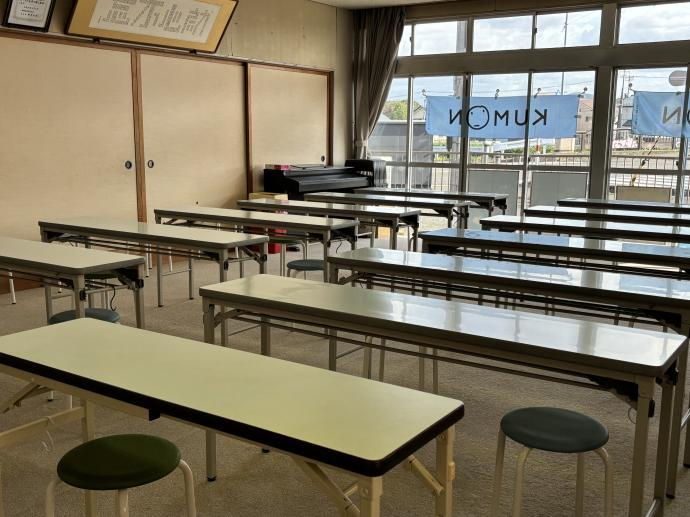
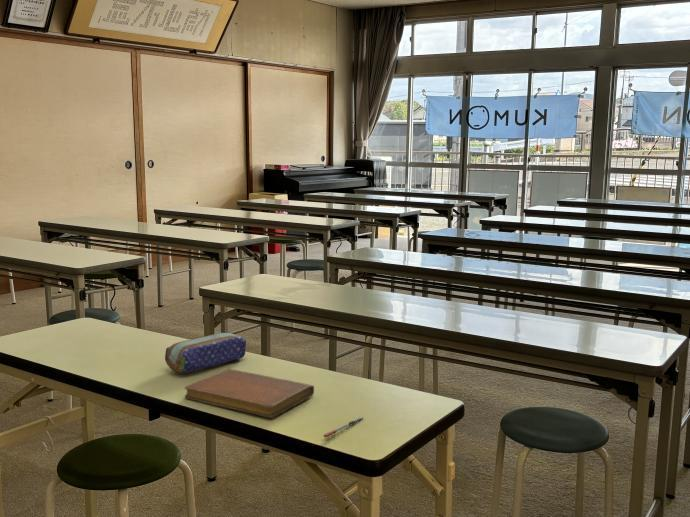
+ notebook [184,368,315,419]
+ pen [322,416,364,439]
+ pencil case [164,332,247,375]
